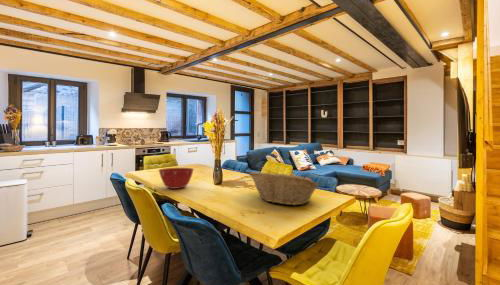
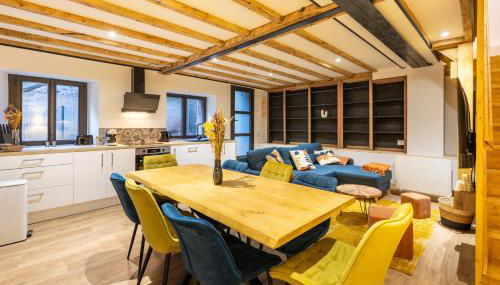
- fruit basket [248,171,320,206]
- mixing bowl [158,167,195,190]
